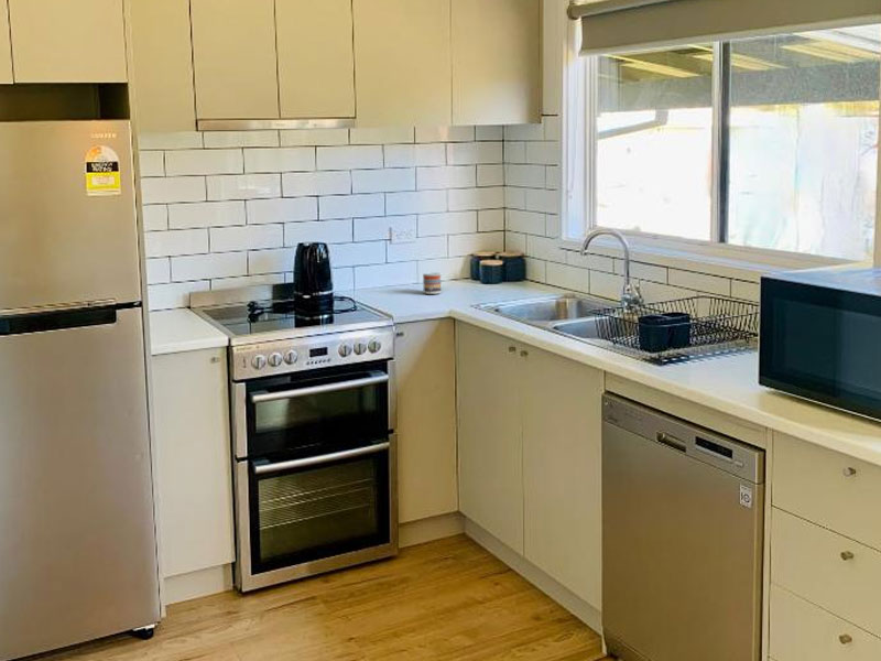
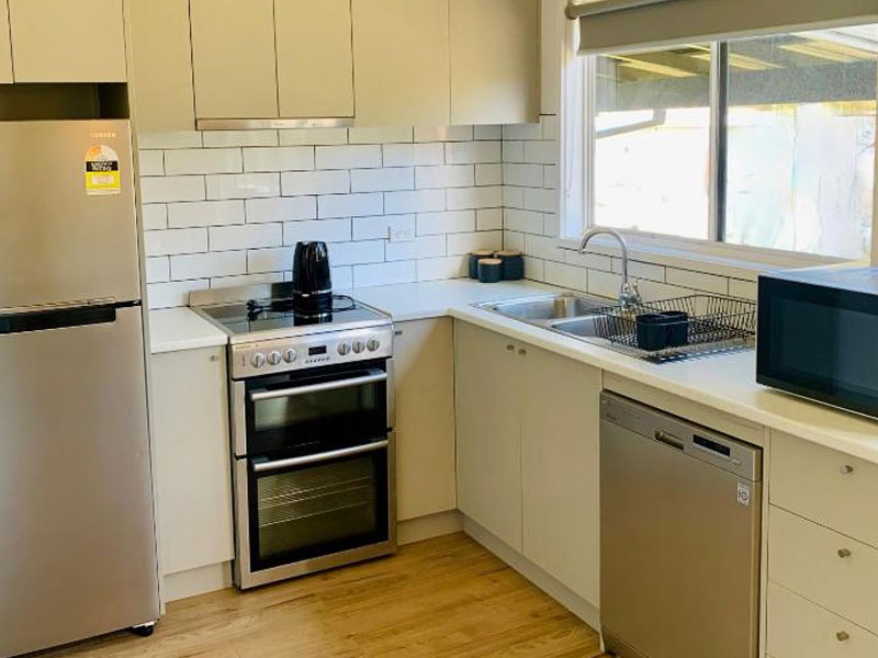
- cup [422,272,442,295]
